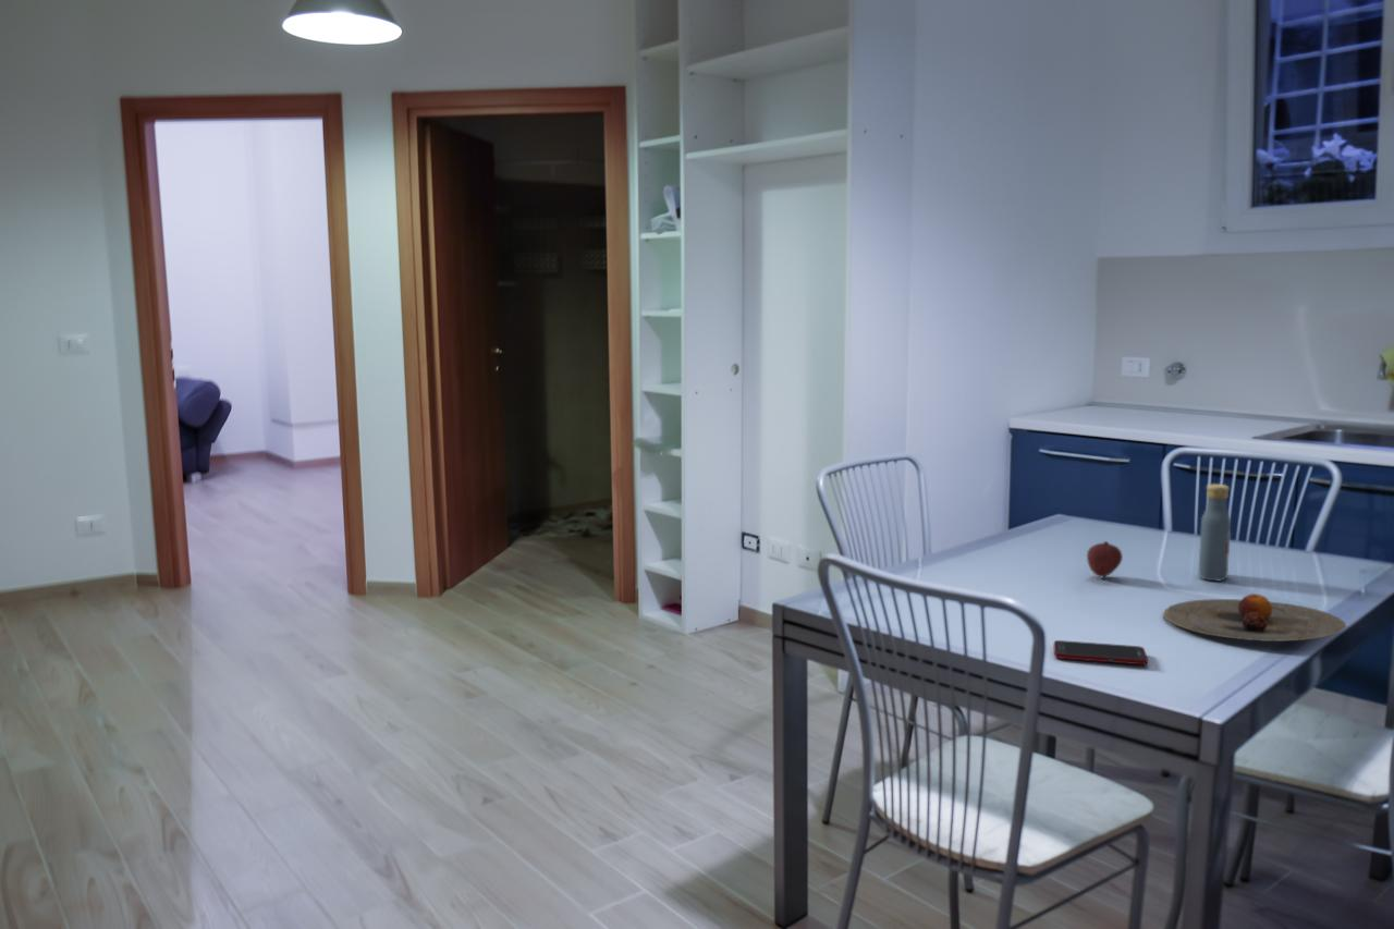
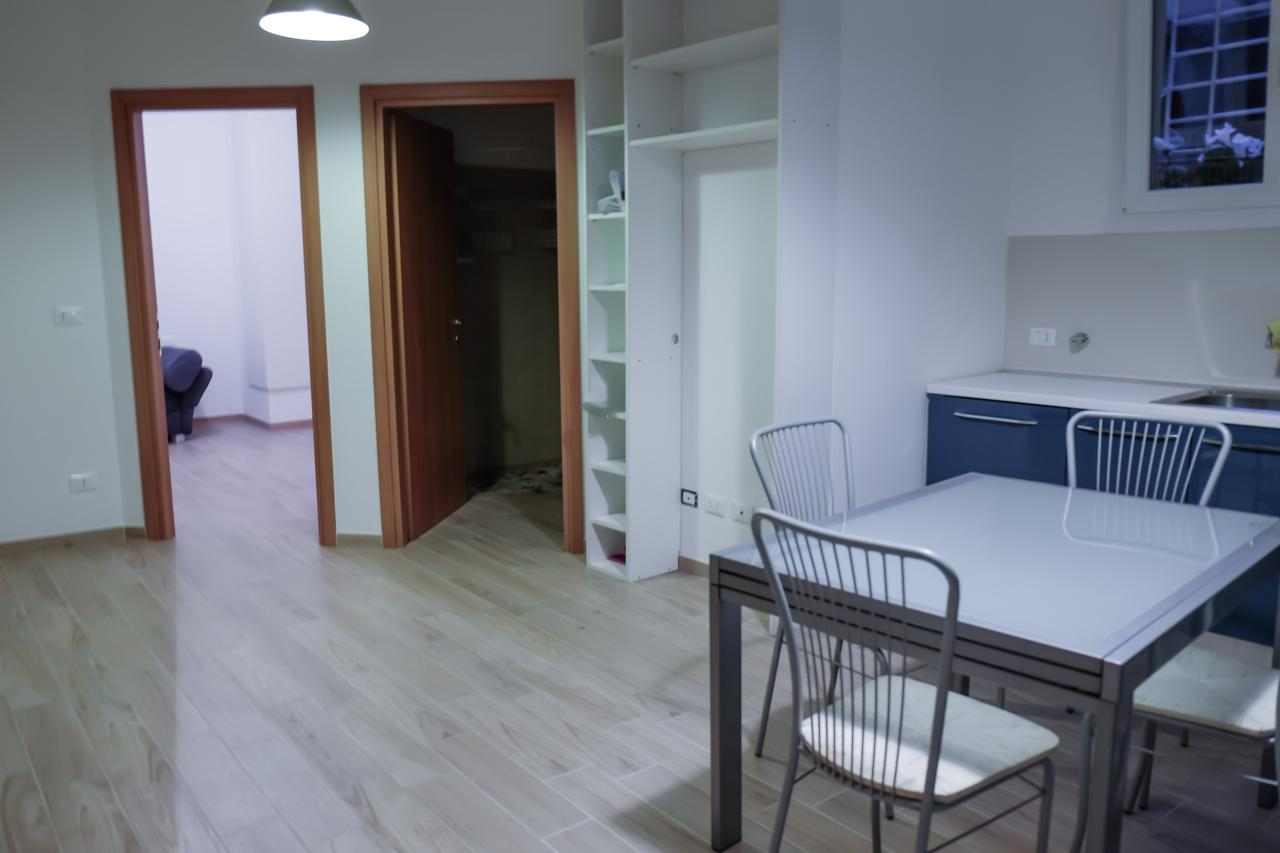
- fruit [1086,540,1124,578]
- vodka [1198,484,1232,582]
- plate [1162,592,1347,643]
- cell phone [1053,639,1149,665]
